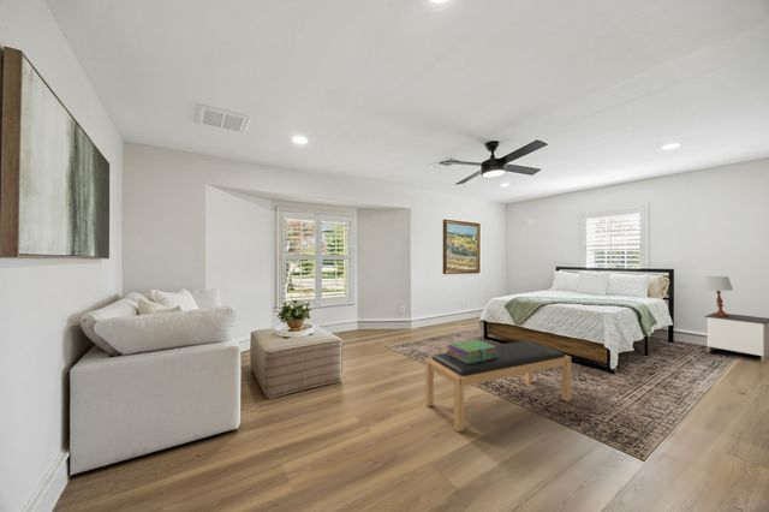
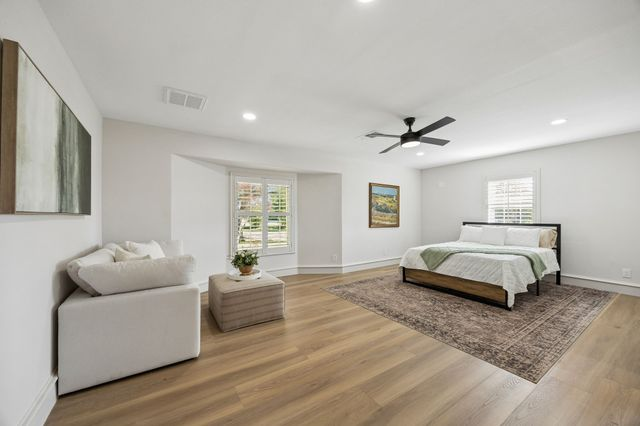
- table lamp [703,275,734,316]
- nightstand [704,311,769,363]
- stack of books [446,339,497,363]
- bench [424,340,572,433]
